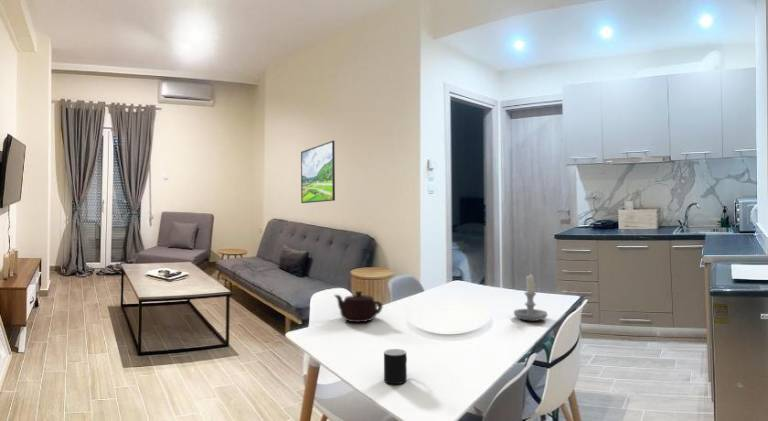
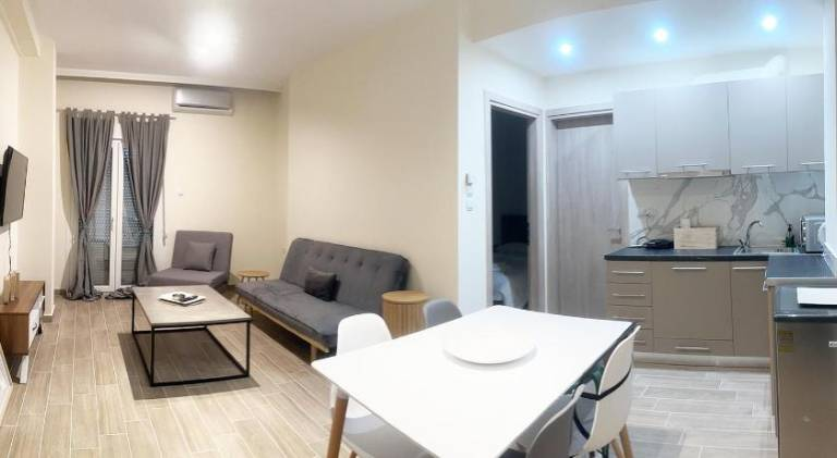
- cup [383,348,408,385]
- candle [513,272,548,322]
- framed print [300,140,336,204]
- teapot [333,290,384,323]
